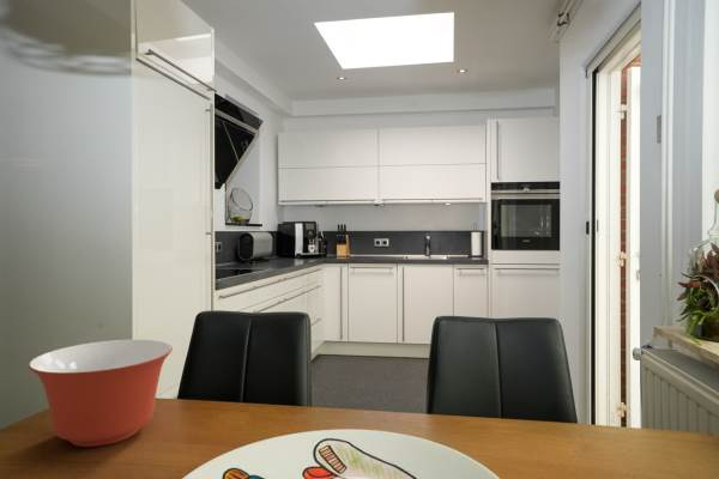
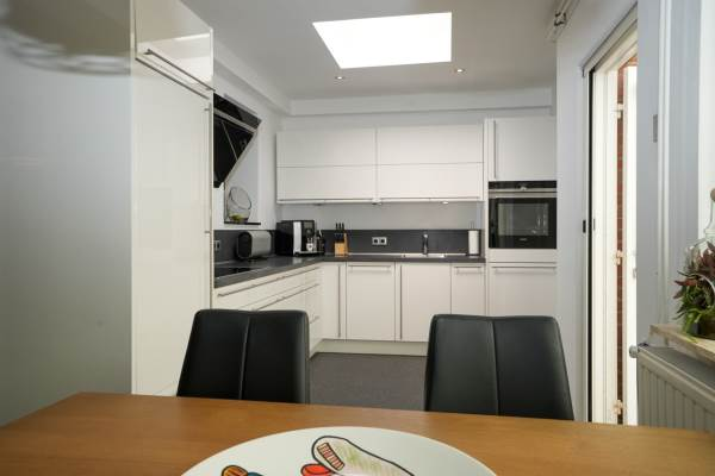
- mixing bowl [28,339,174,448]
